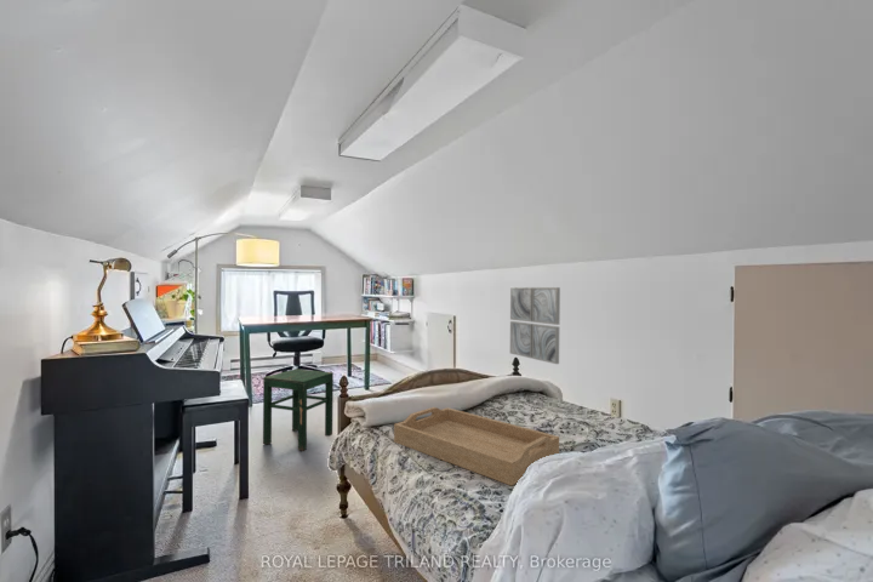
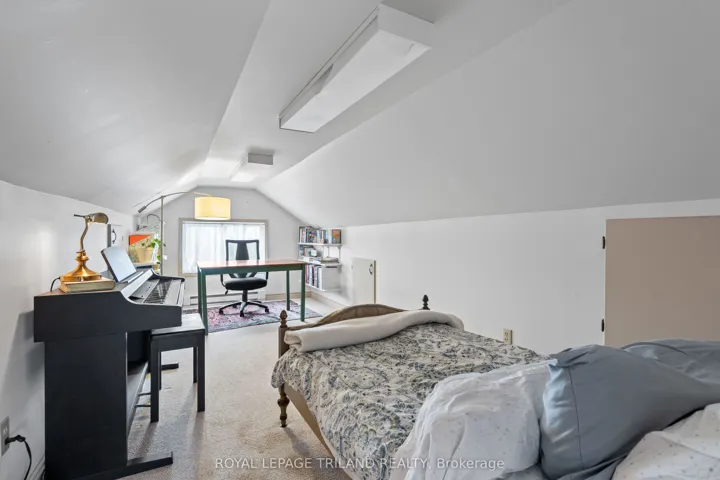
- stool [262,367,335,452]
- wall art [509,286,561,365]
- serving tray [393,406,560,486]
